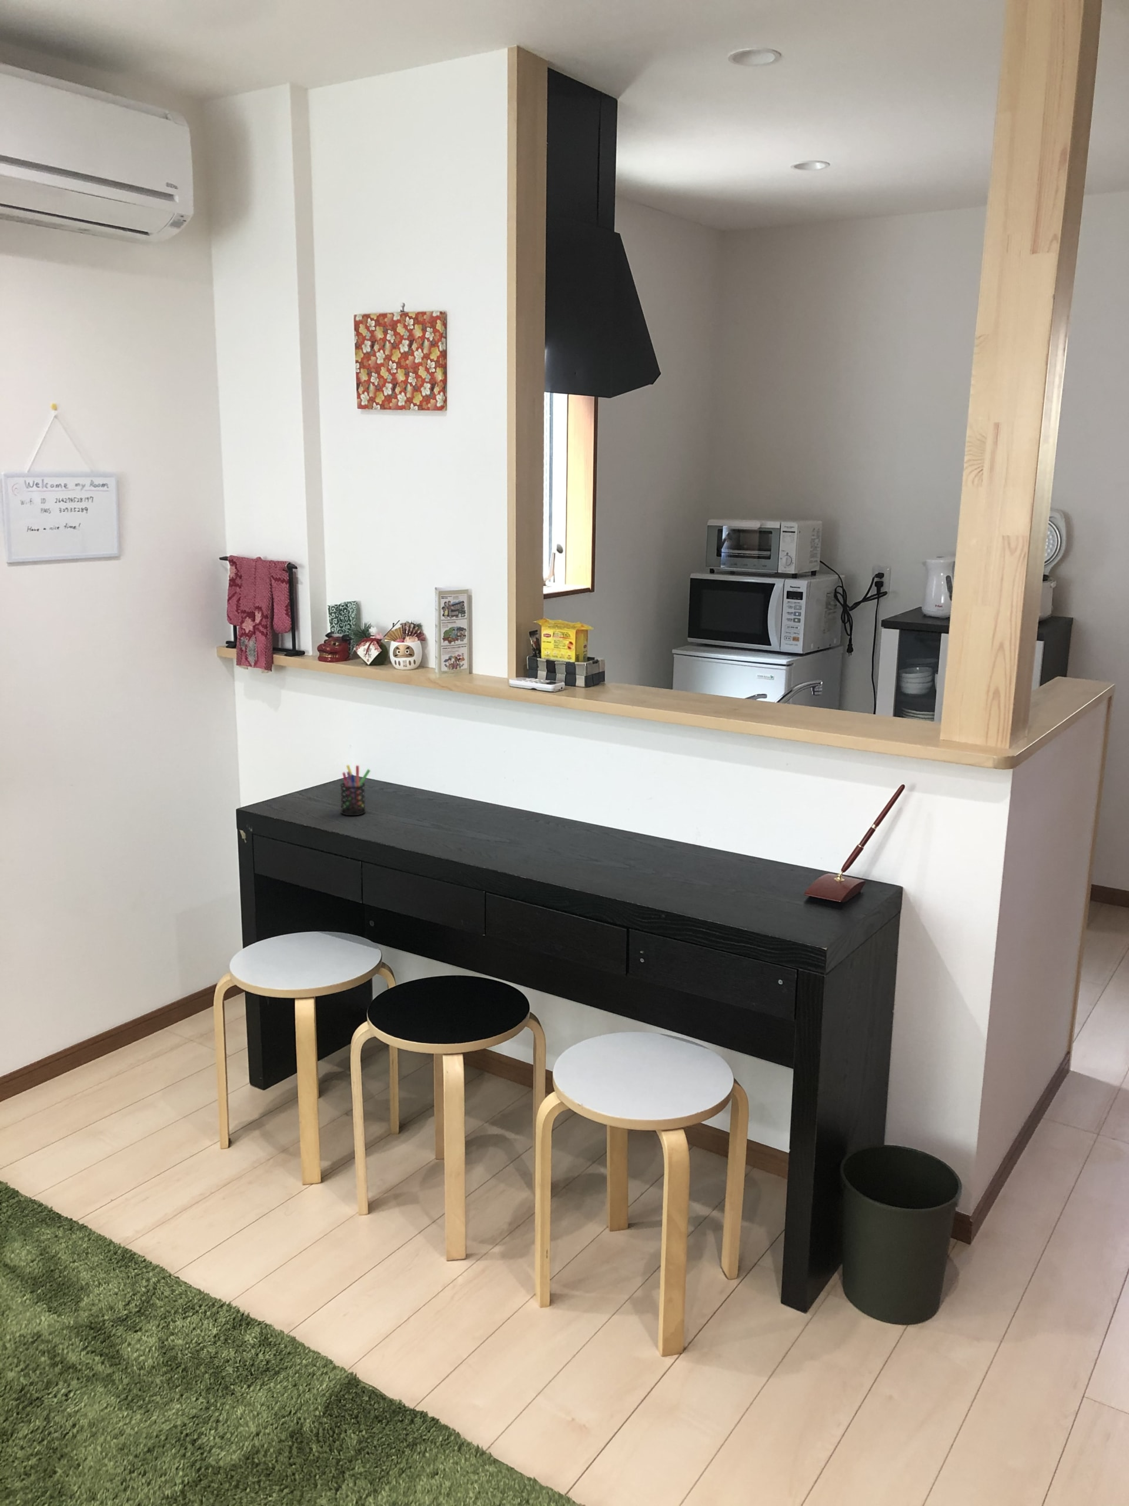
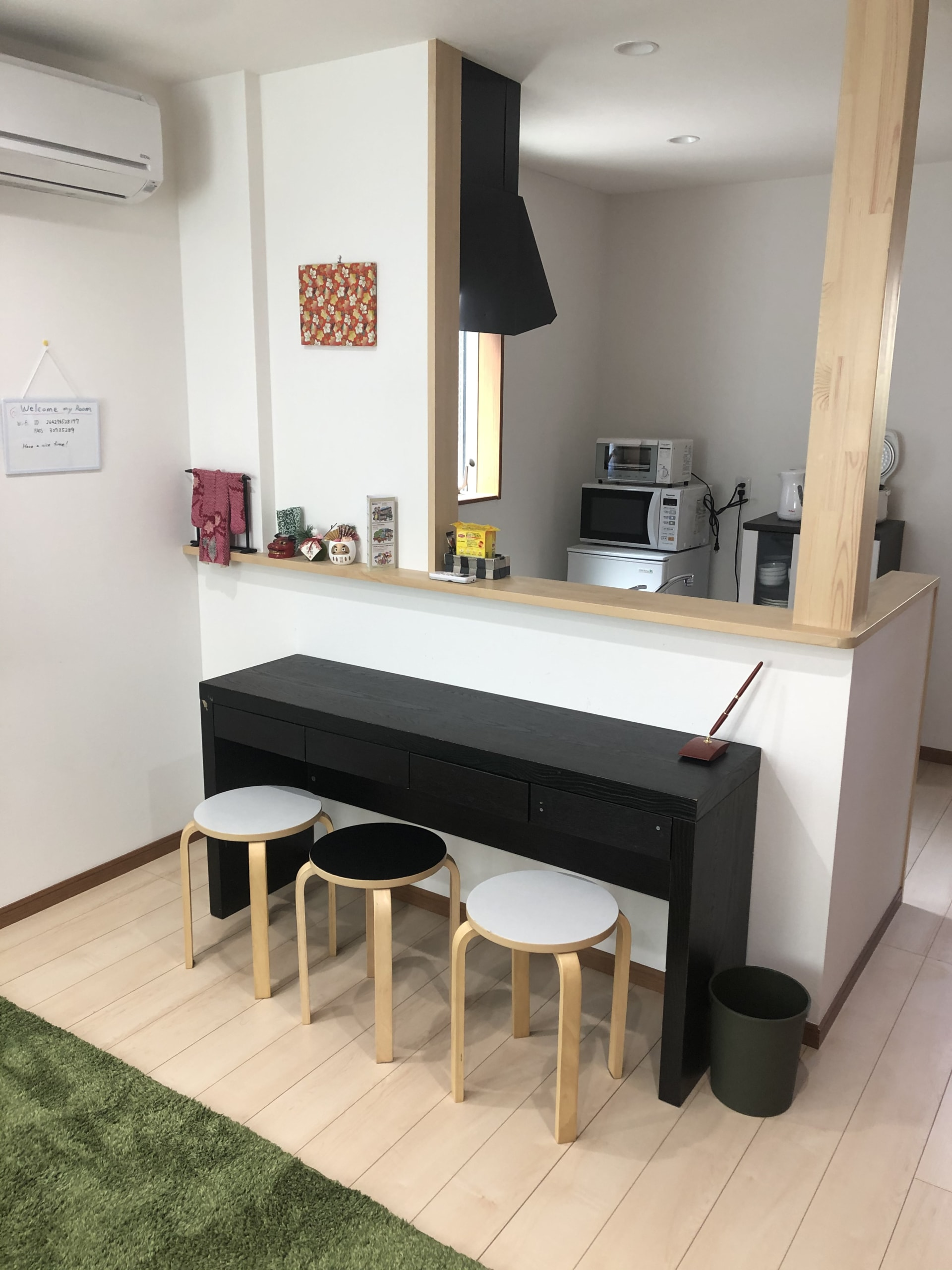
- pen holder [339,764,371,816]
